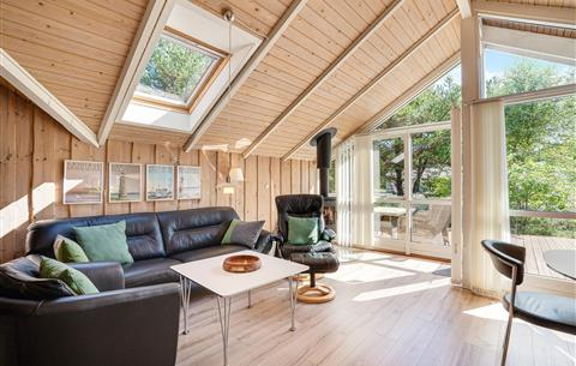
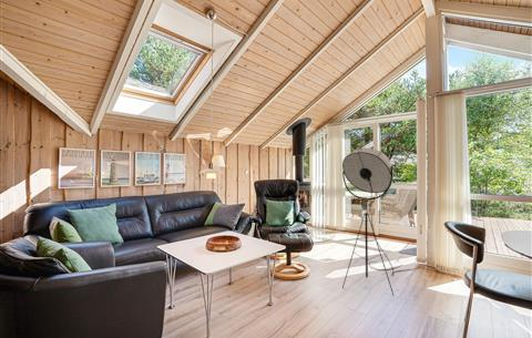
+ floor lamp [341,147,420,297]
